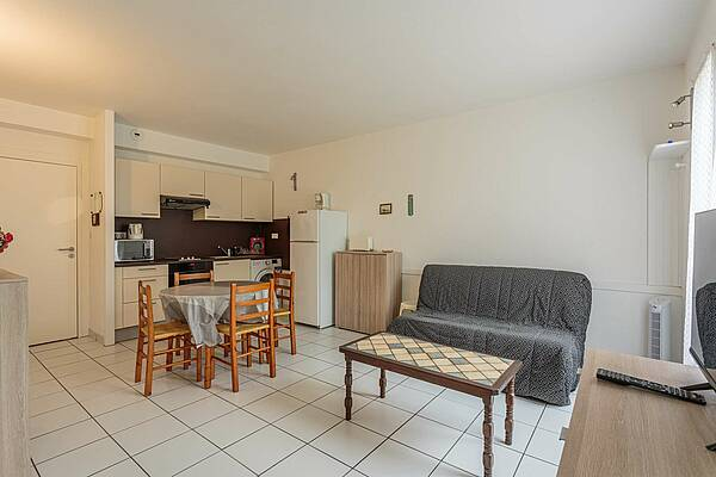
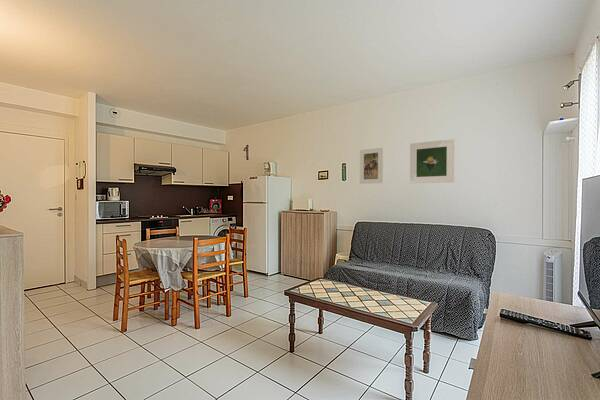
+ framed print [359,147,384,185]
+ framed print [409,138,455,185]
